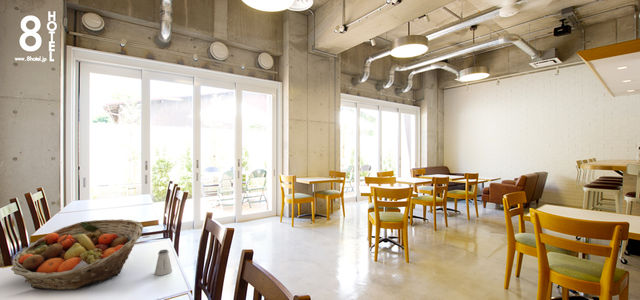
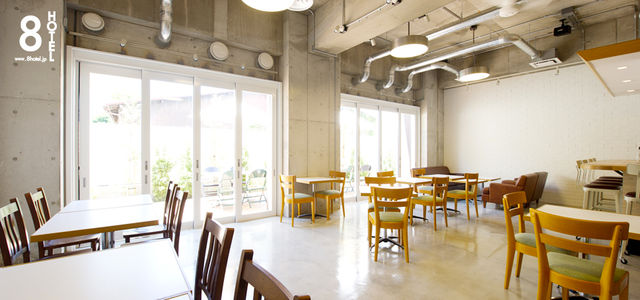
- saltshaker [154,249,173,276]
- fruit basket [10,218,144,291]
